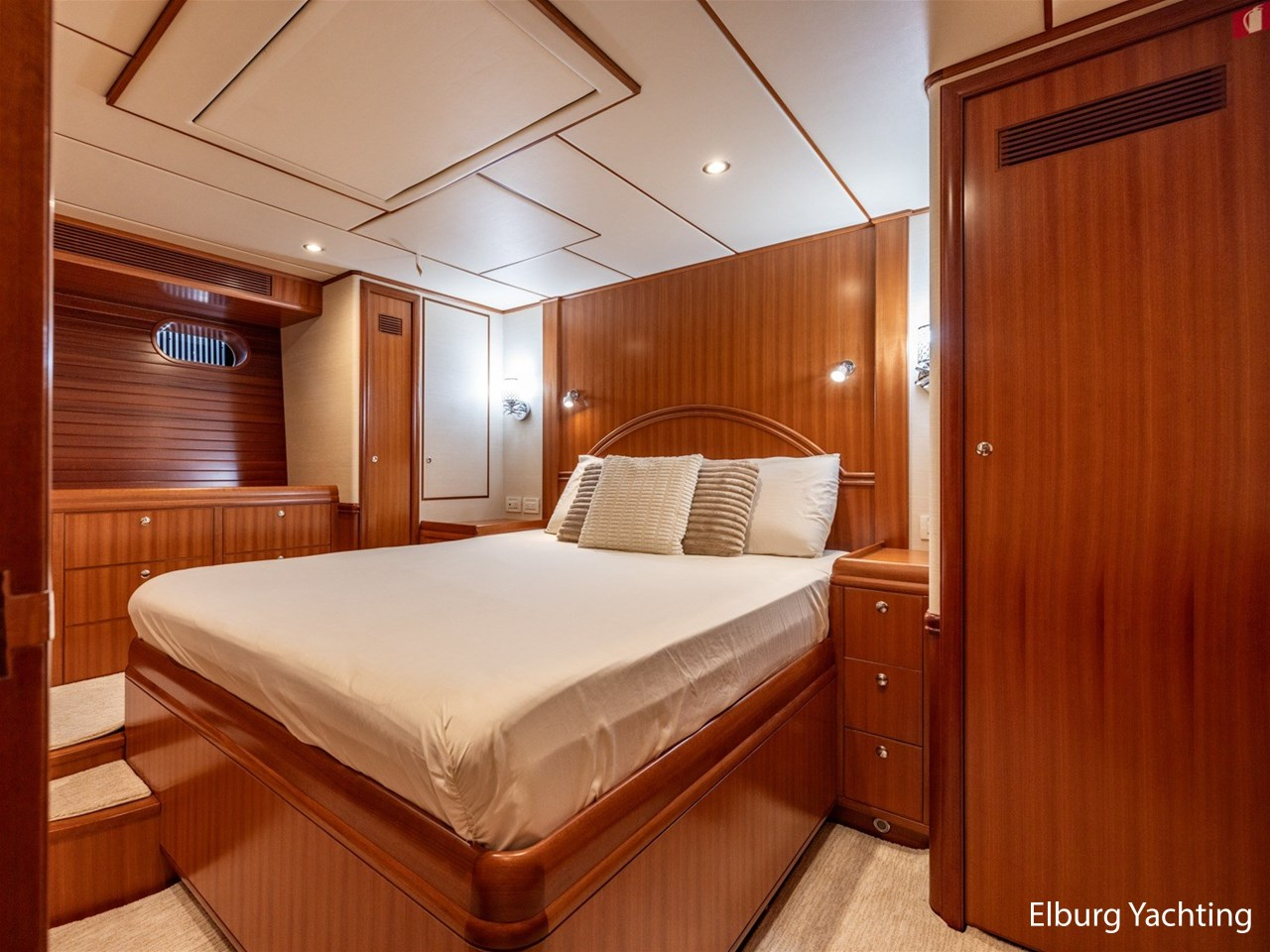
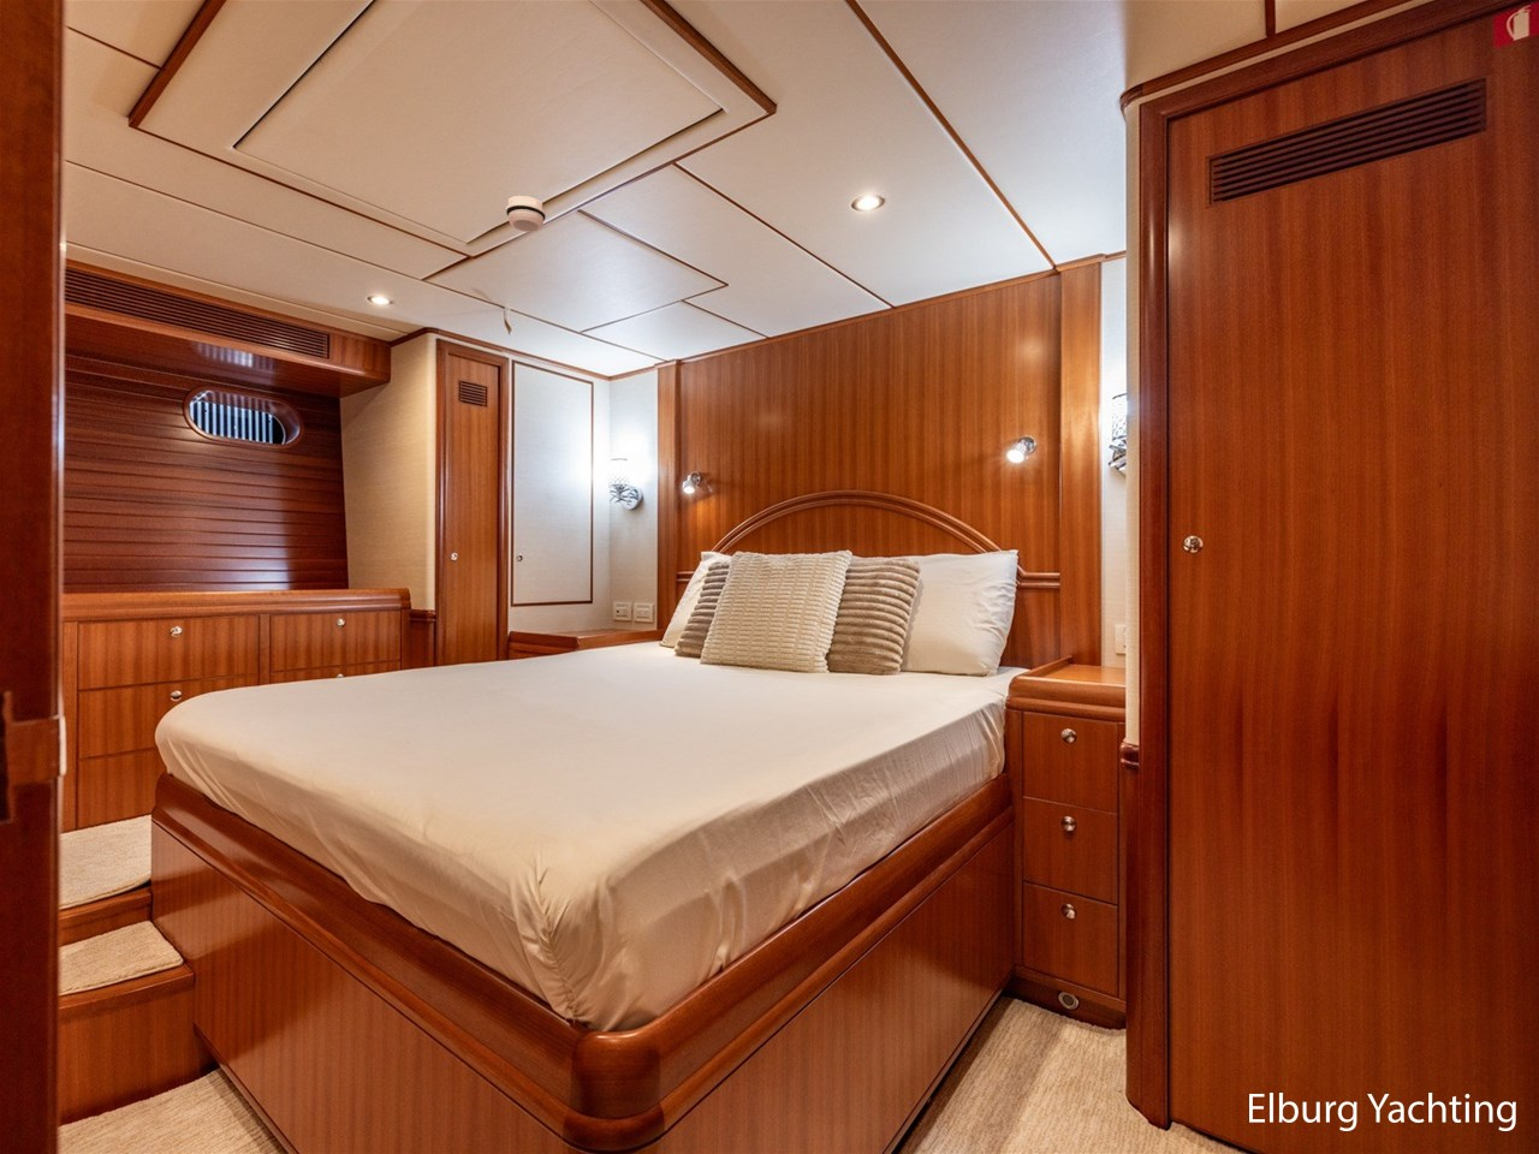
+ smoke detector [505,195,547,233]
